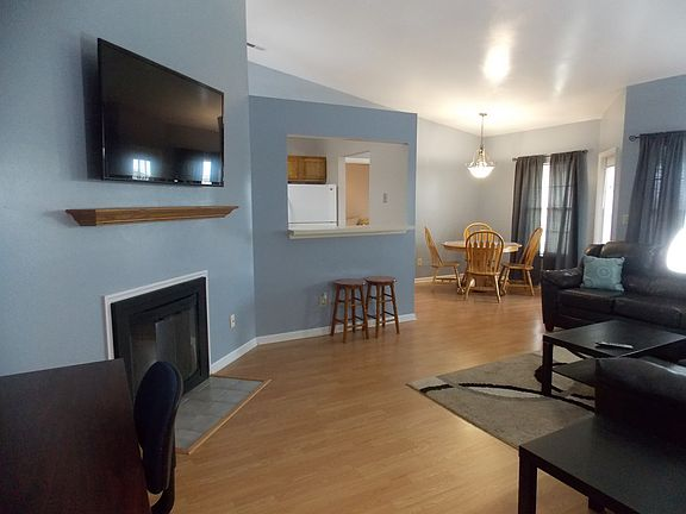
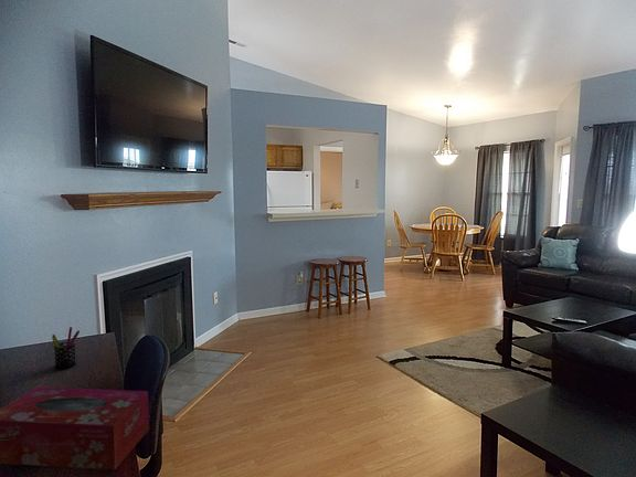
+ pen holder [51,326,81,370]
+ tissue box [0,385,150,470]
